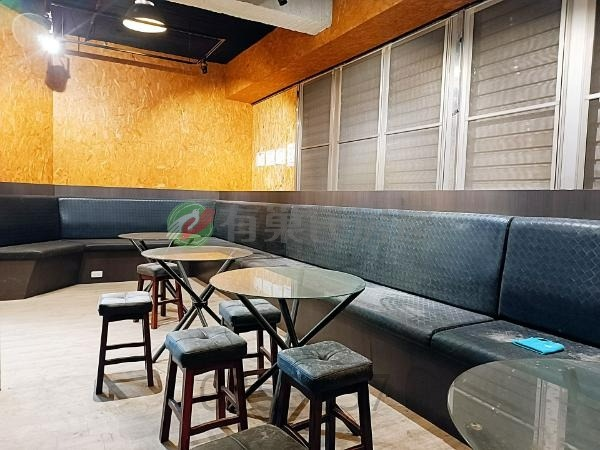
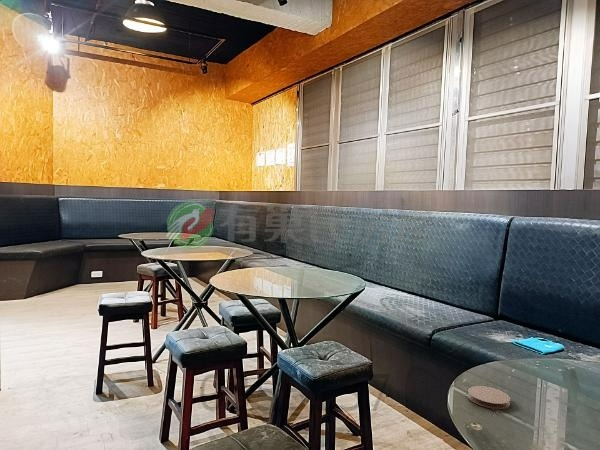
+ coaster [467,385,511,410]
